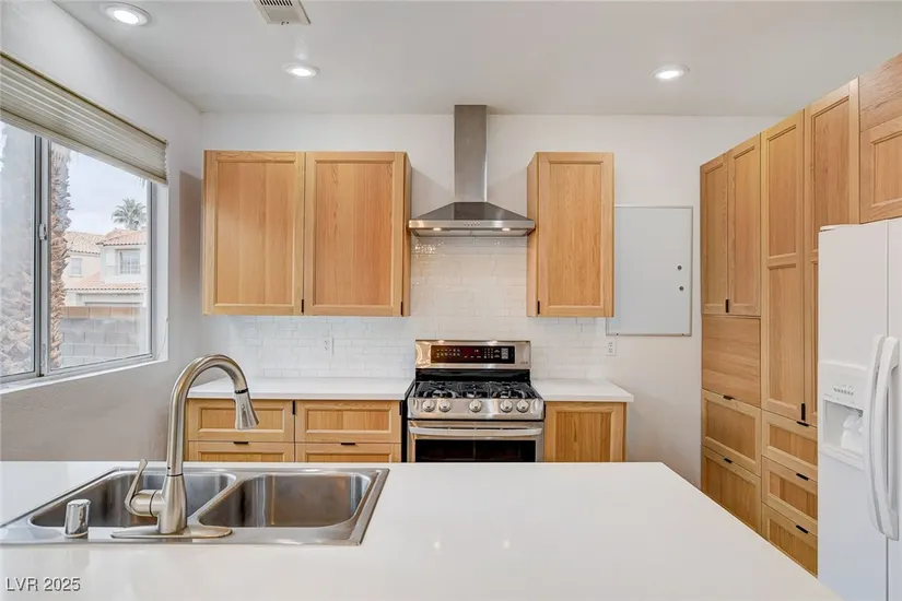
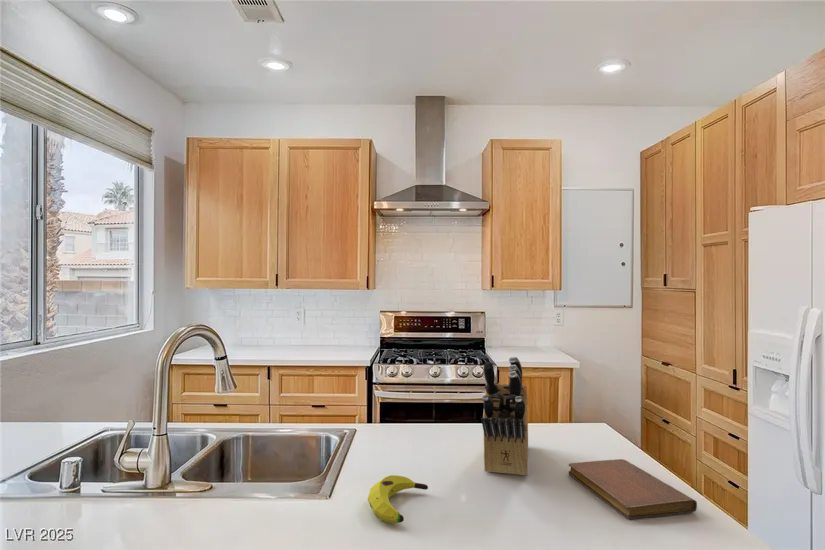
+ notebook [567,458,698,521]
+ banana [367,474,429,525]
+ knife block [480,356,529,476]
